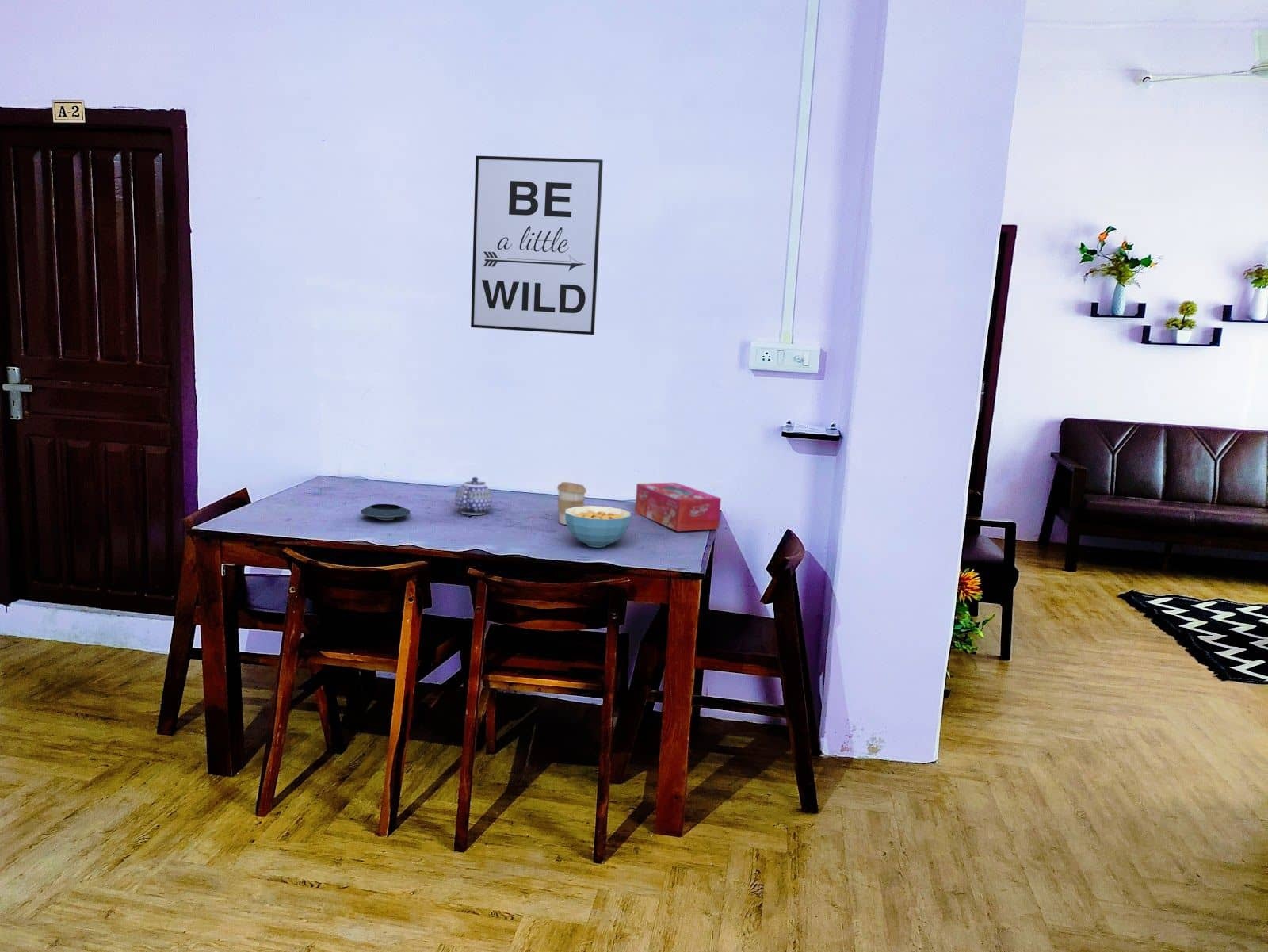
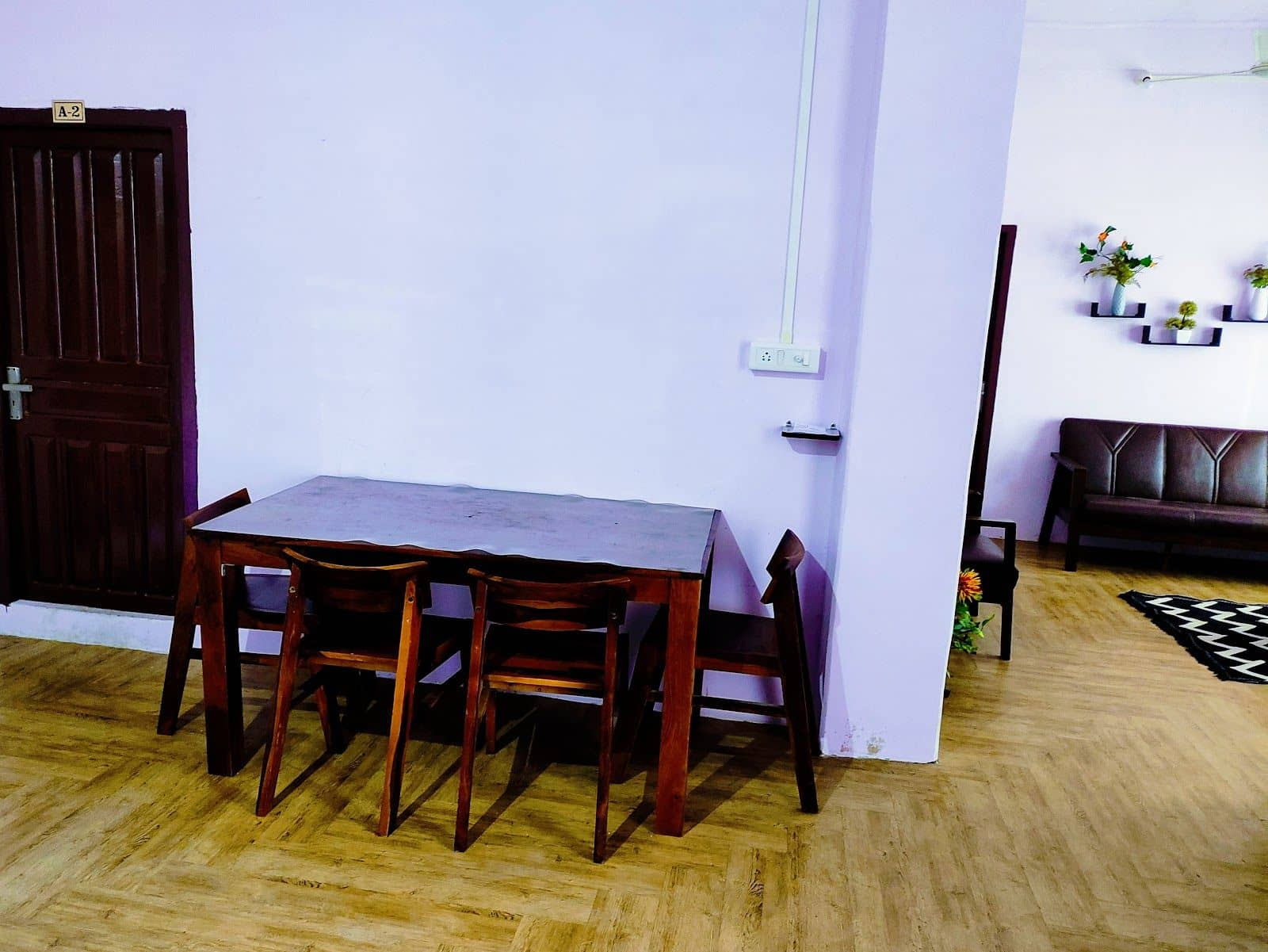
- tissue box [634,482,722,532]
- cereal bowl [565,505,632,548]
- coffee cup [556,481,587,526]
- wall art [470,155,604,335]
- saucer [361,503,411,521]
- teapot [454,476,493,516]
